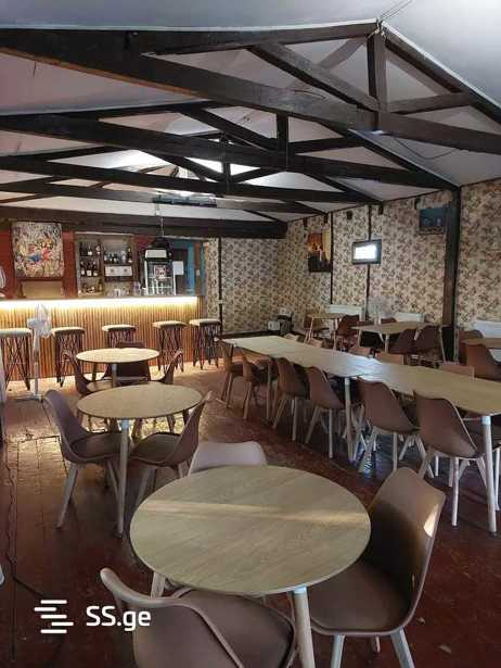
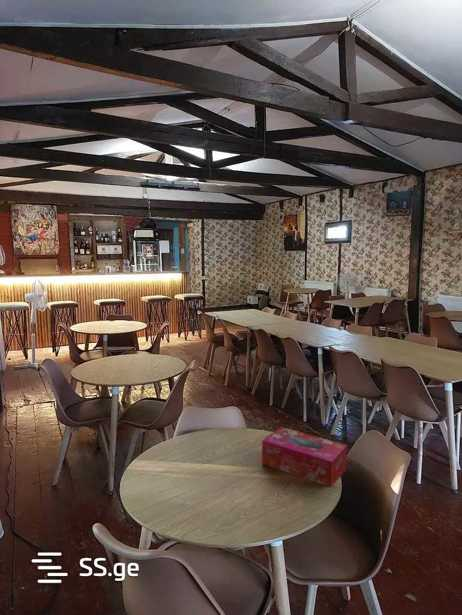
+ tissue box [261,426,348,488]
